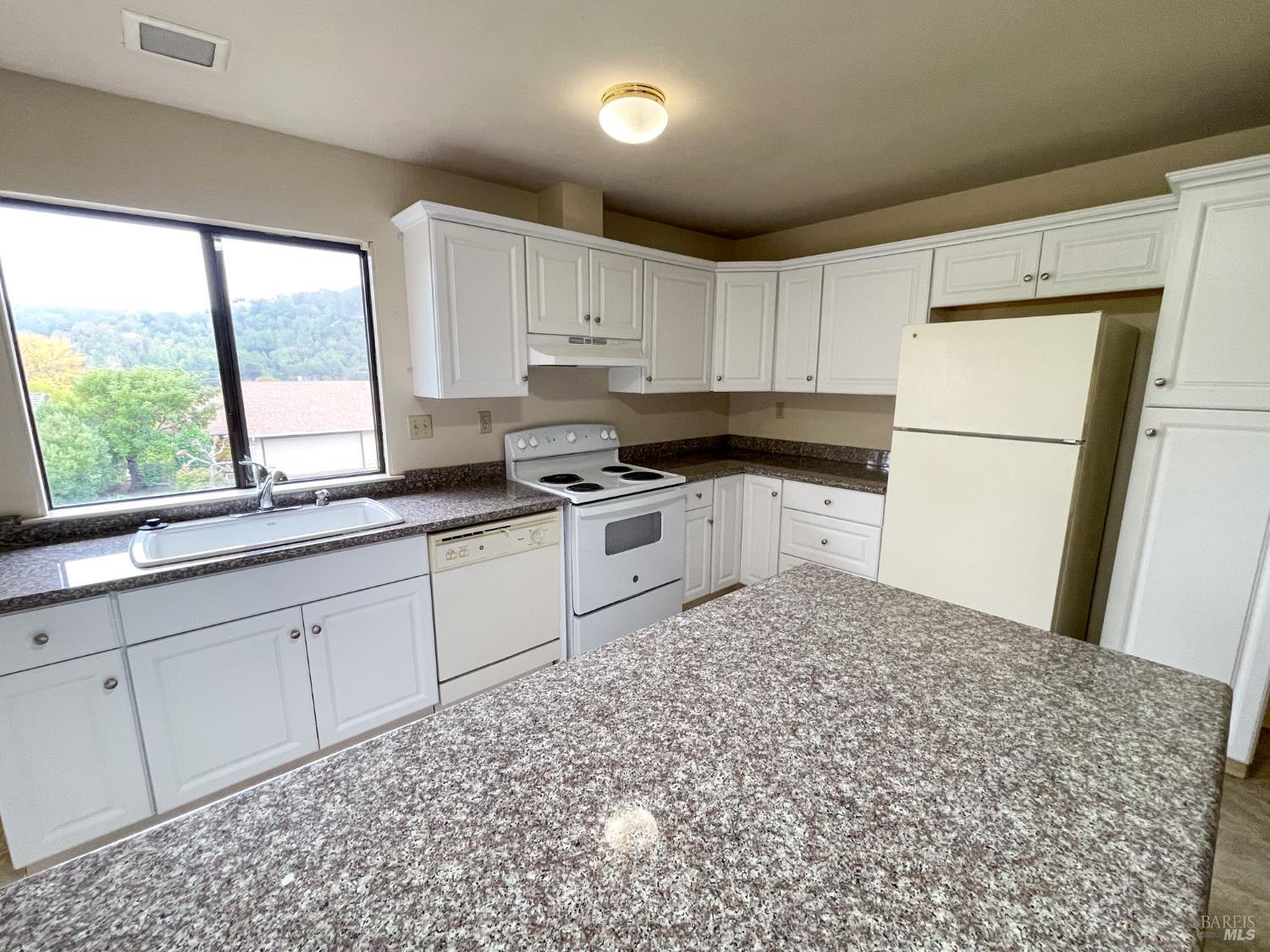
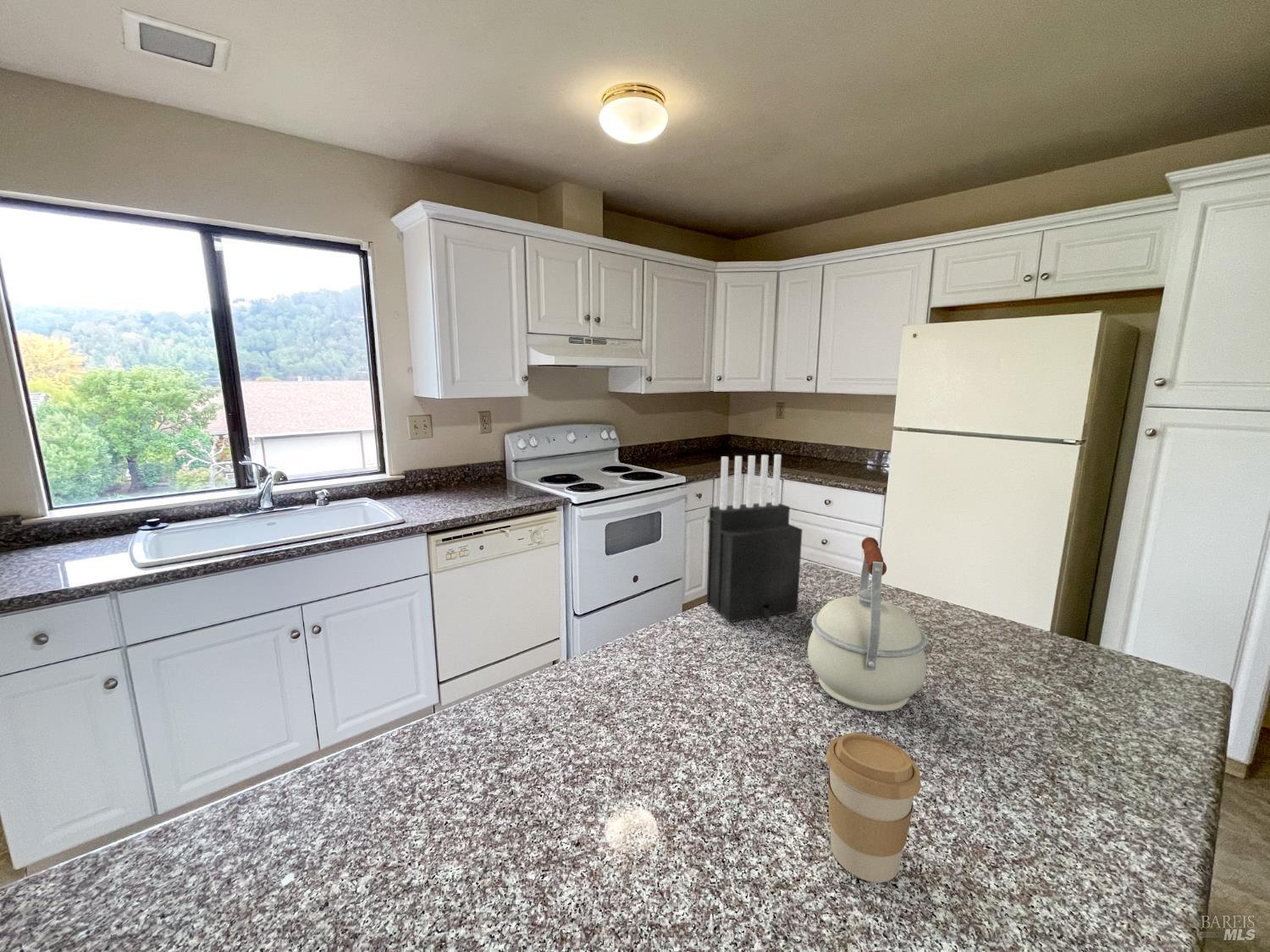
+ coffee cup [826,732,922,883]
+ kettle [807,537,928,713]
+ knife block [706,454,803,623]
